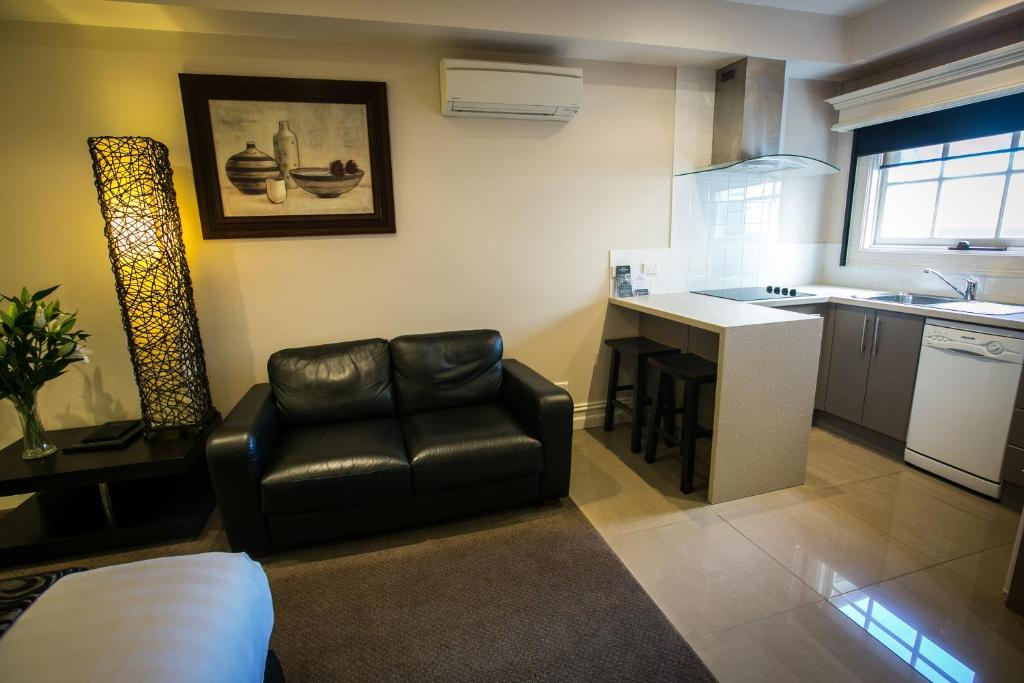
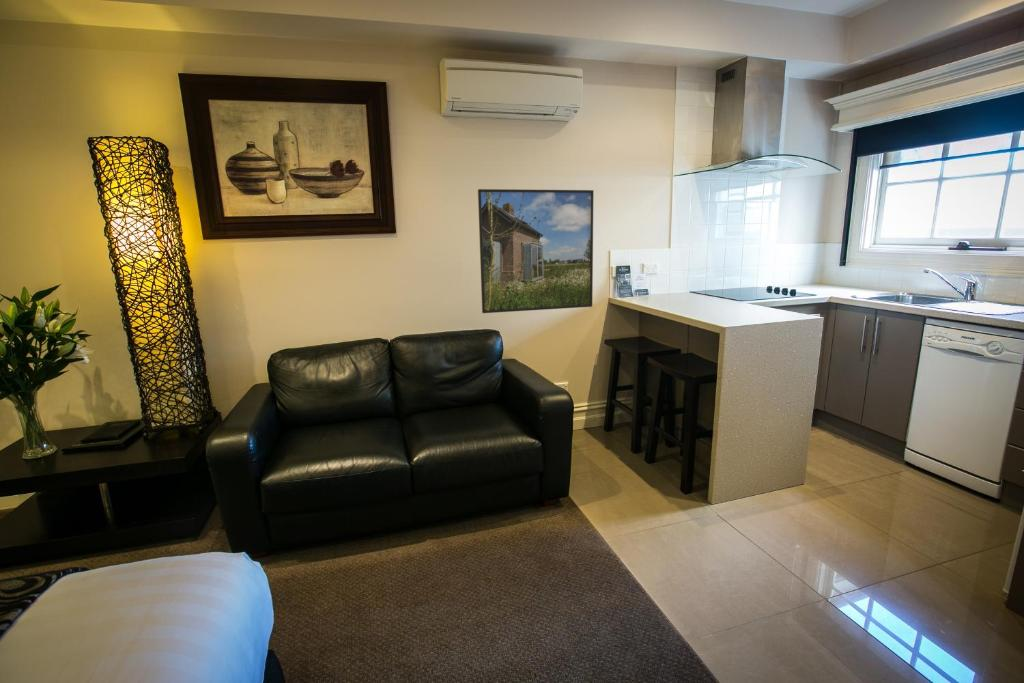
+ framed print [477,188,595,314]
